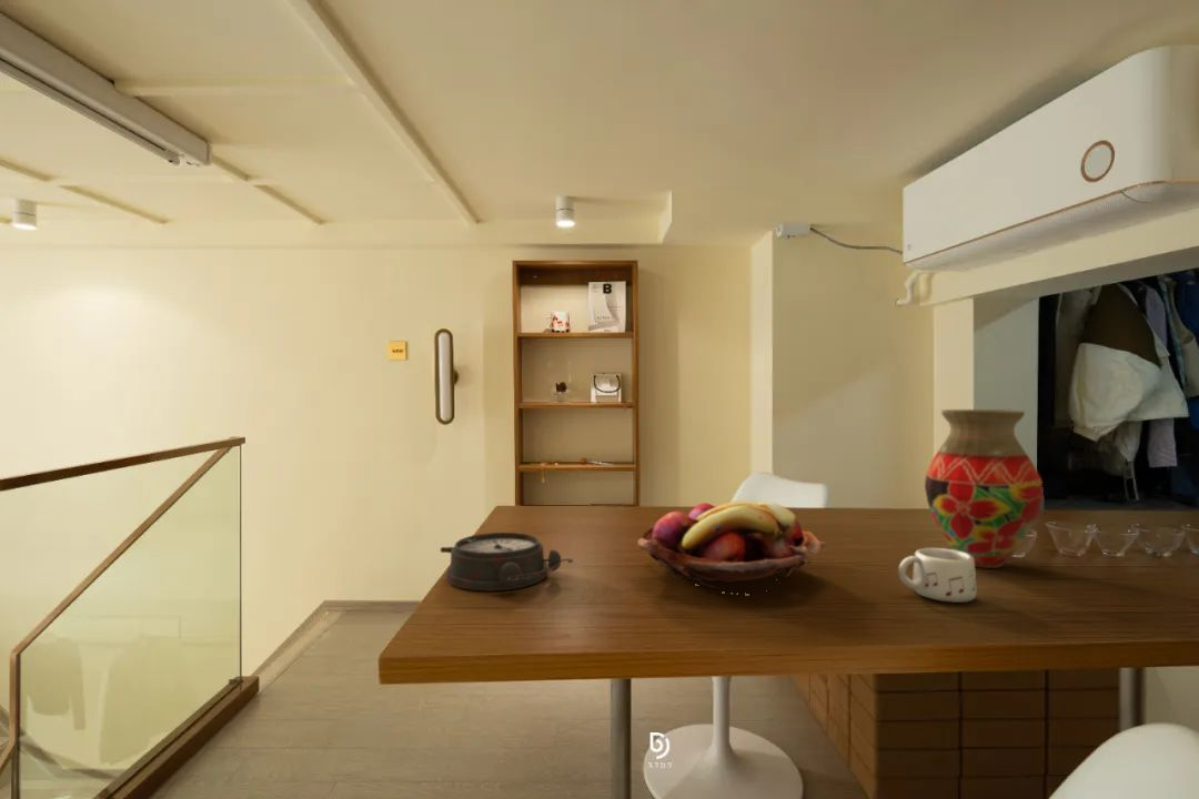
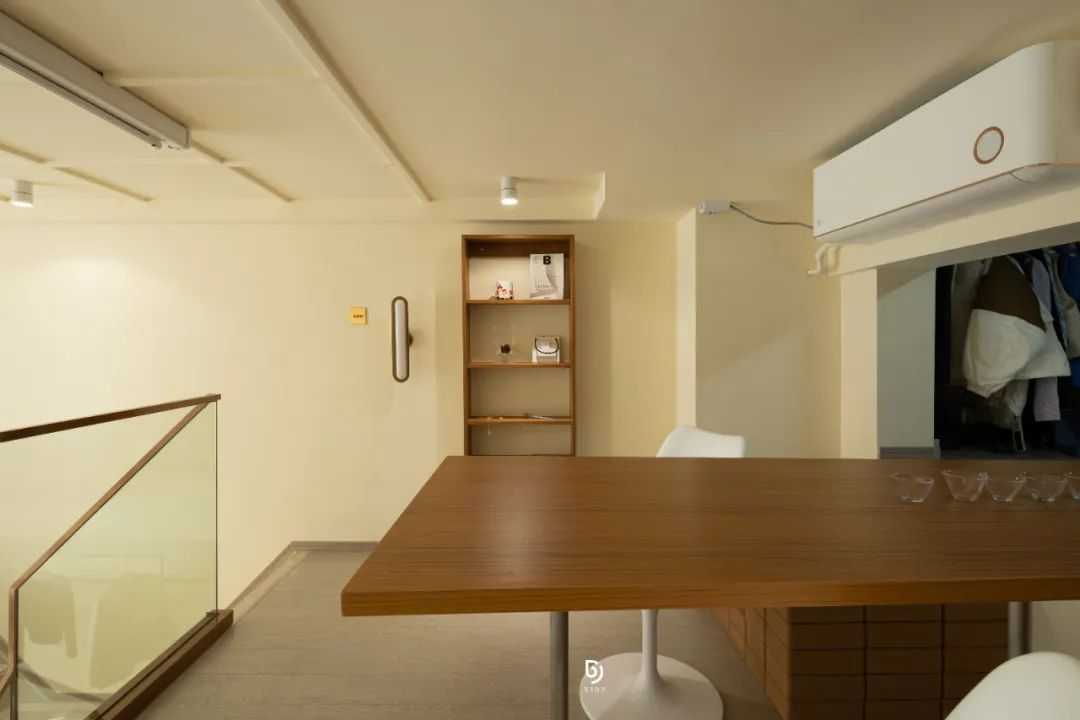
- vase [924,408,1045,569]
- mug [897,547,978,604]
- alarm clock [440,532,574,591]
- fruit basket [636,499,828,596]
